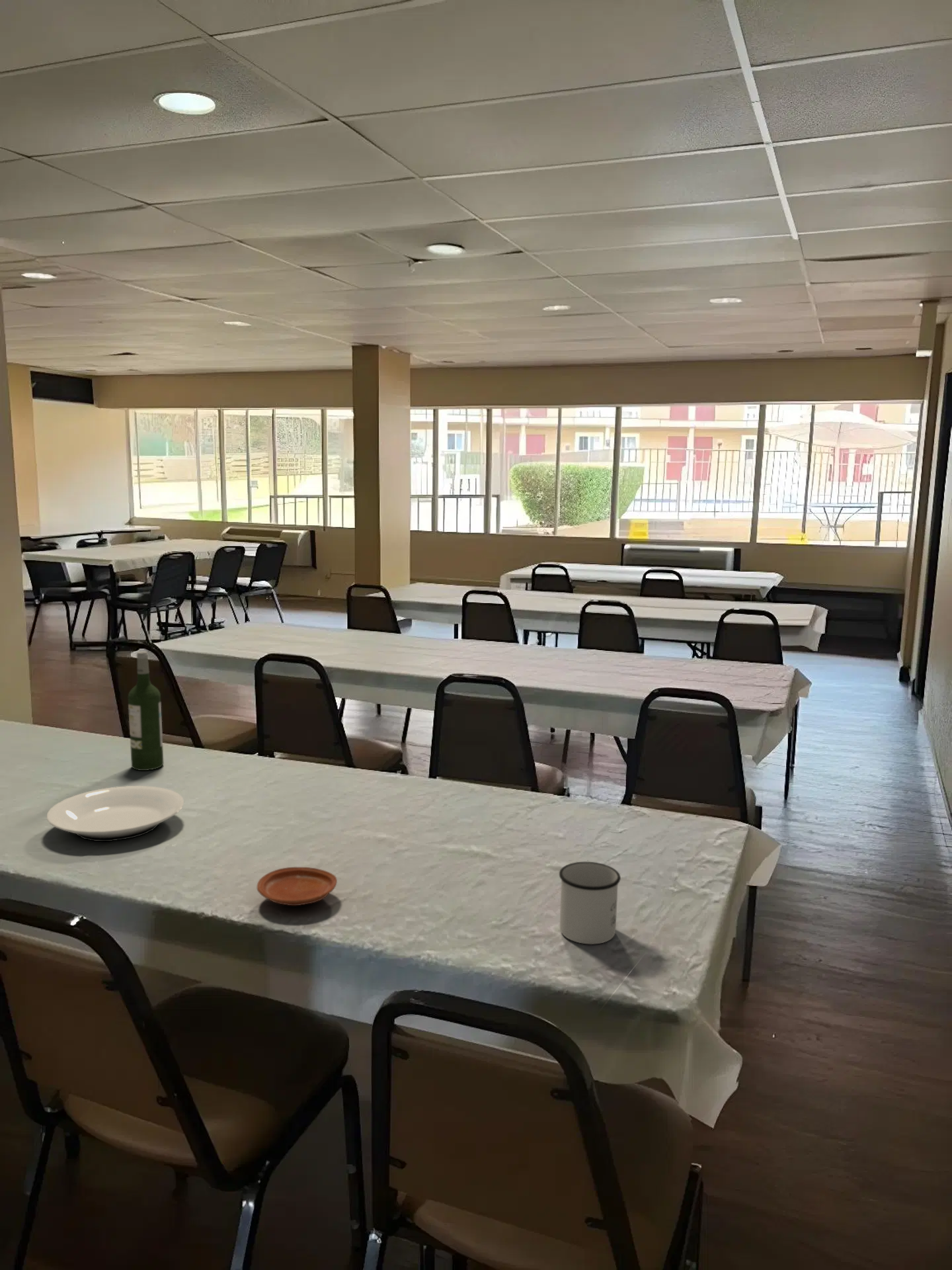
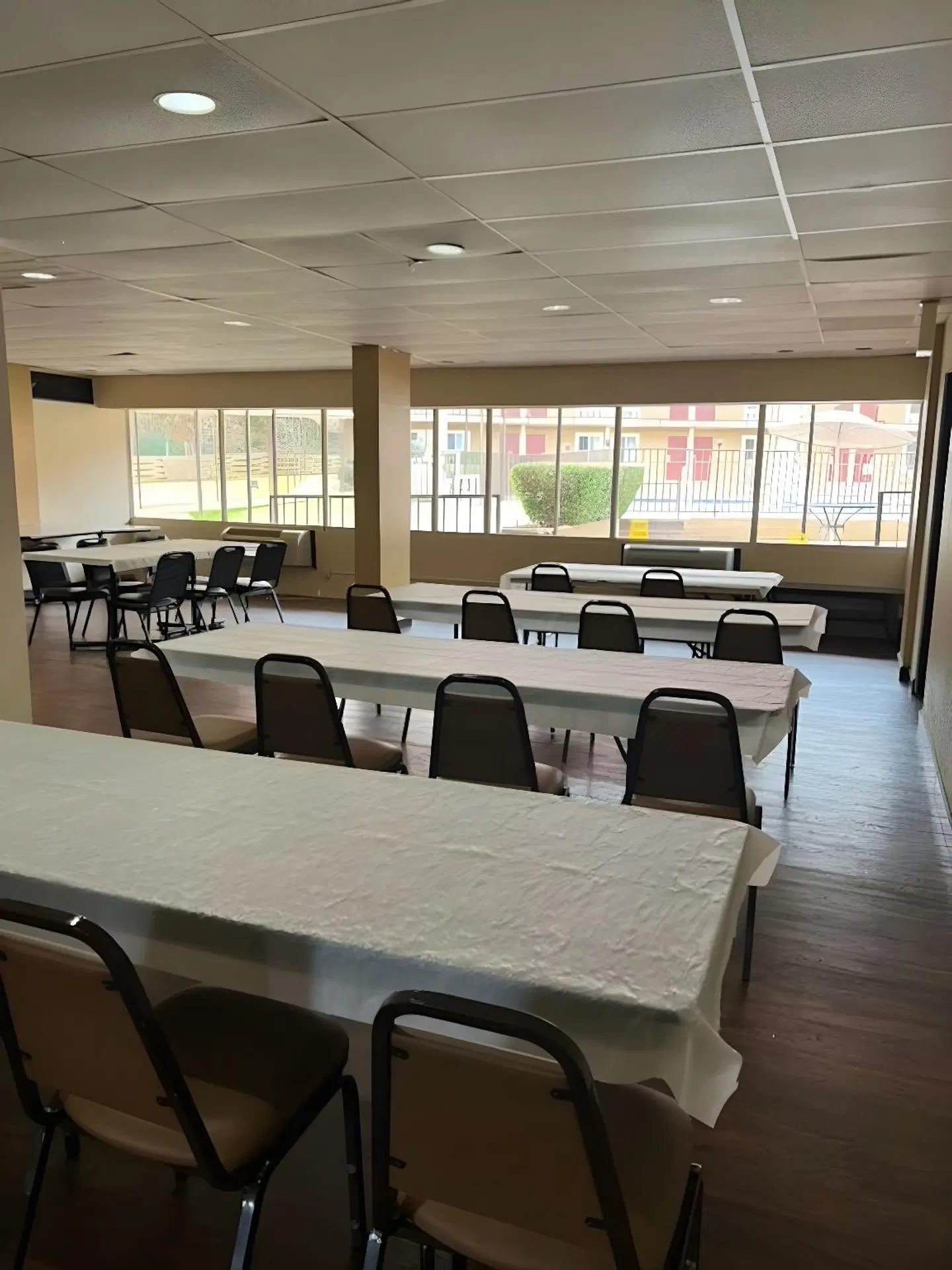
- mug [559,861,621,945]
- plate [257,867,338,906]
- wine bottle [128,651,164,771]
- plate [46,785,184,842]
